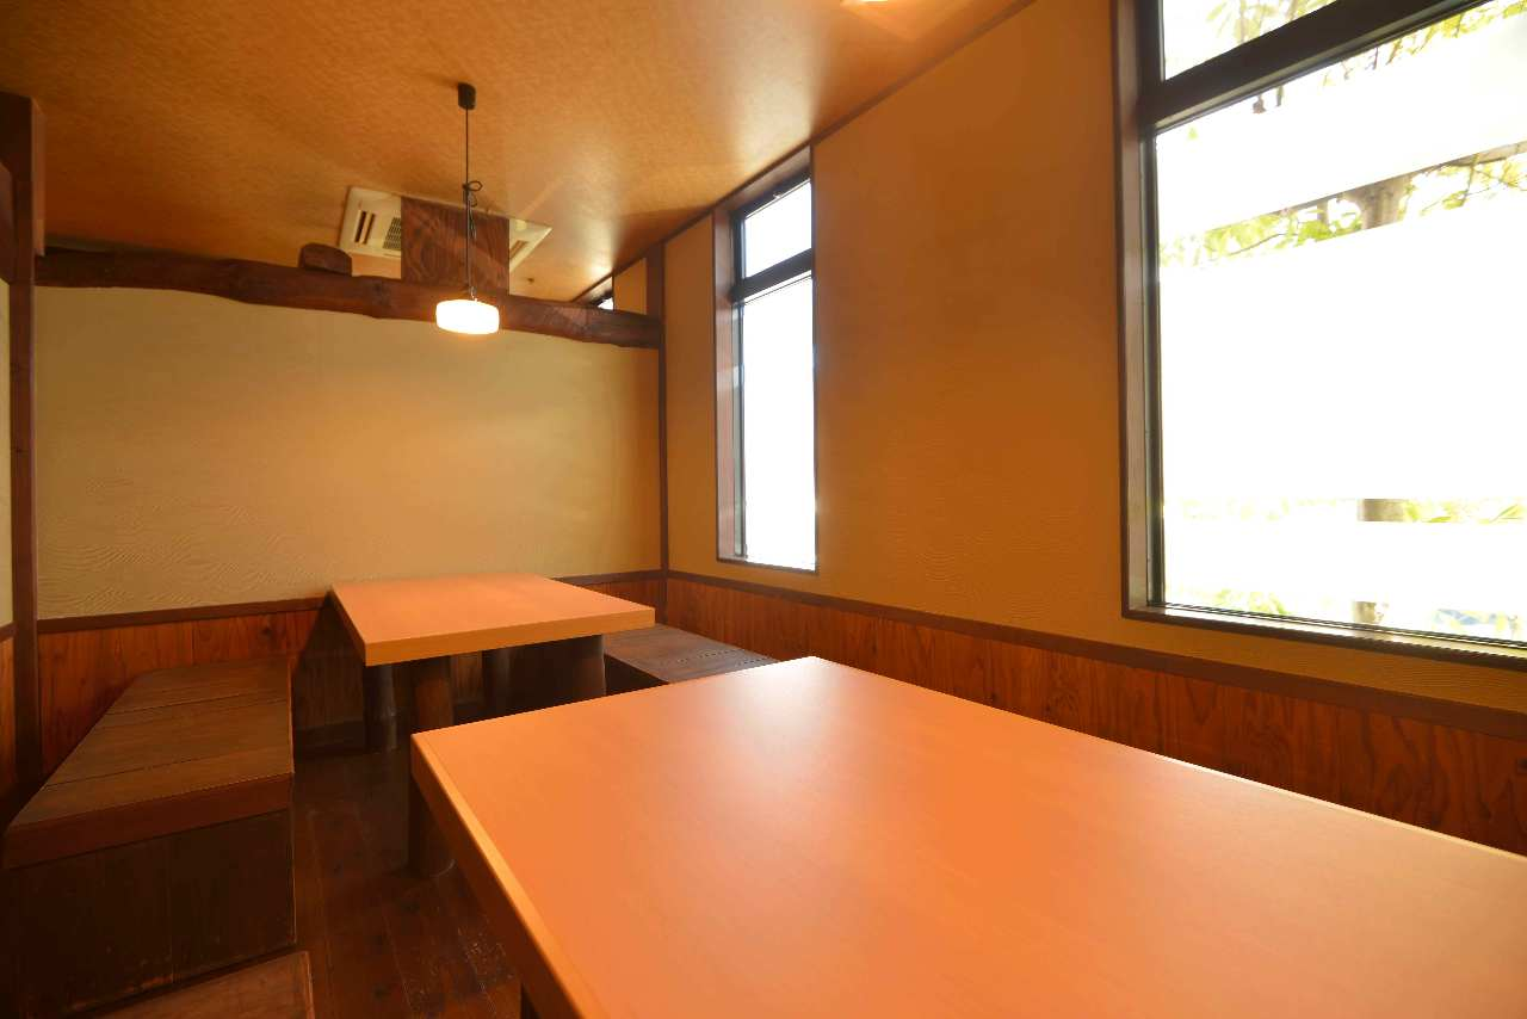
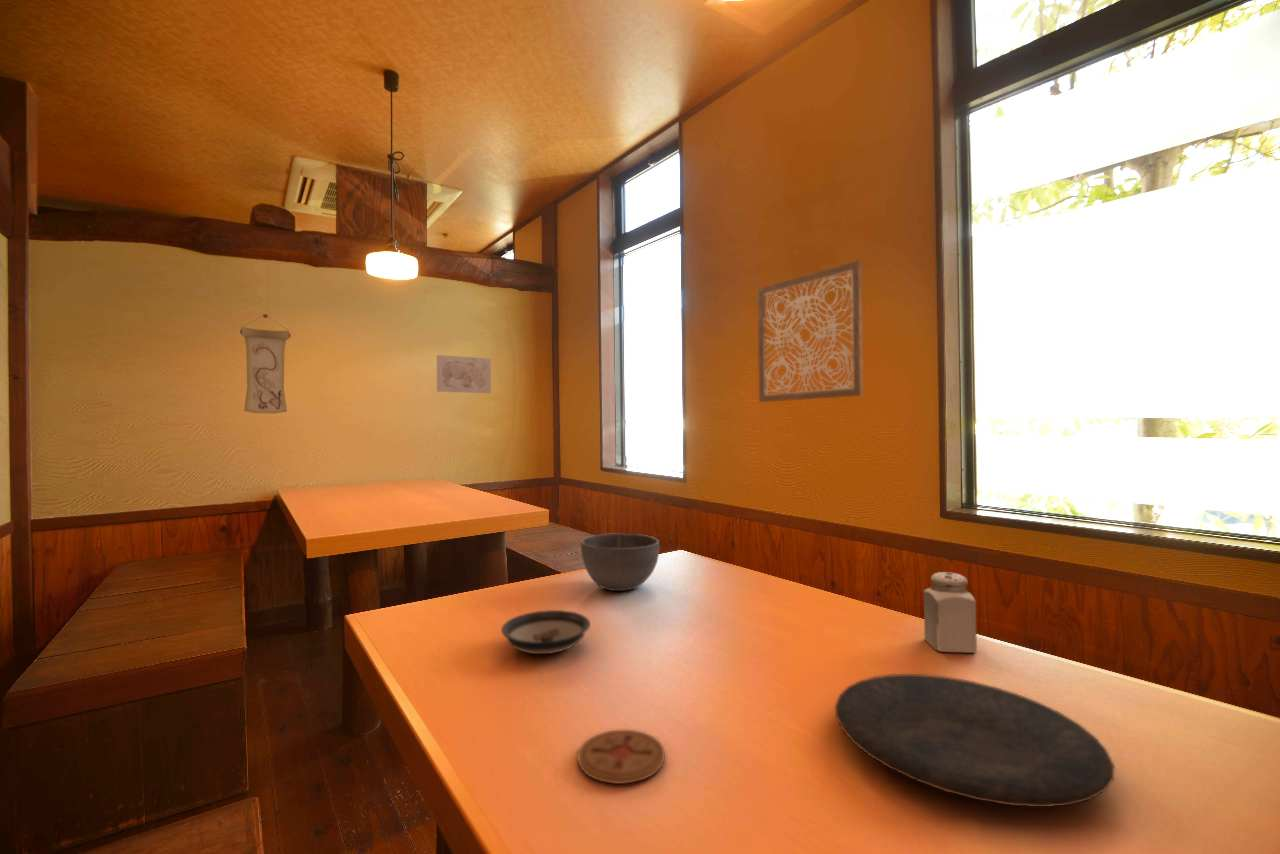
+ wall art [757,259,864,403]
+ bowl [580,533,660,592]
+ wall scroll [239,313,291,414]
+ wall art [436,354,492,394]
+ salt shaker [923,571,978,653]
+ plate [834,673,1115,808]
+ coaster [577,729,666,785]
+ saucer [500,609,591,655]
